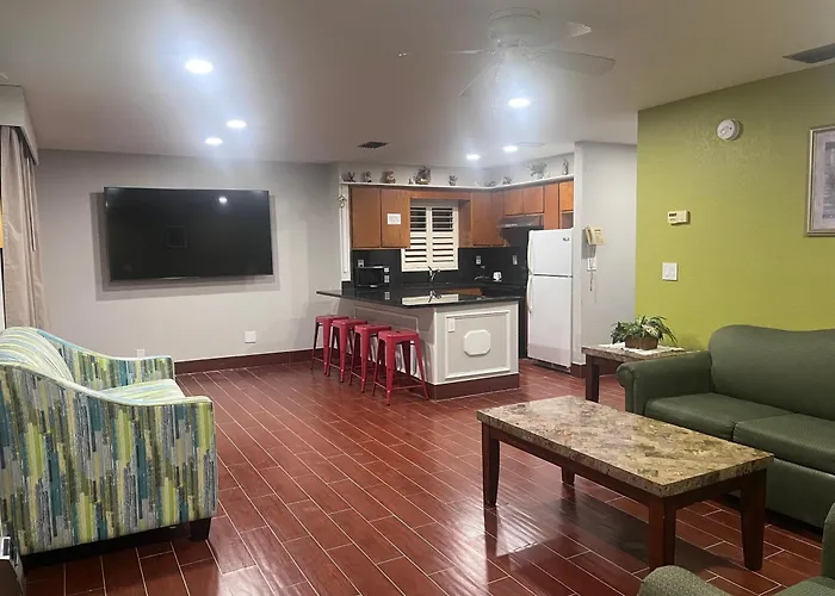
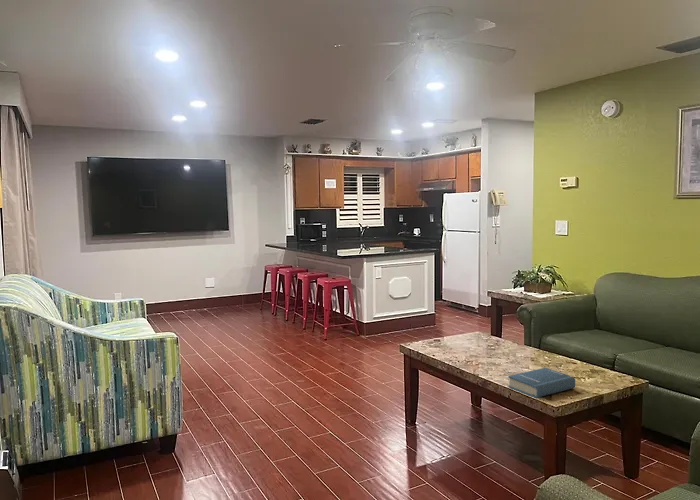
+ hardback book [507,367,576,399]
